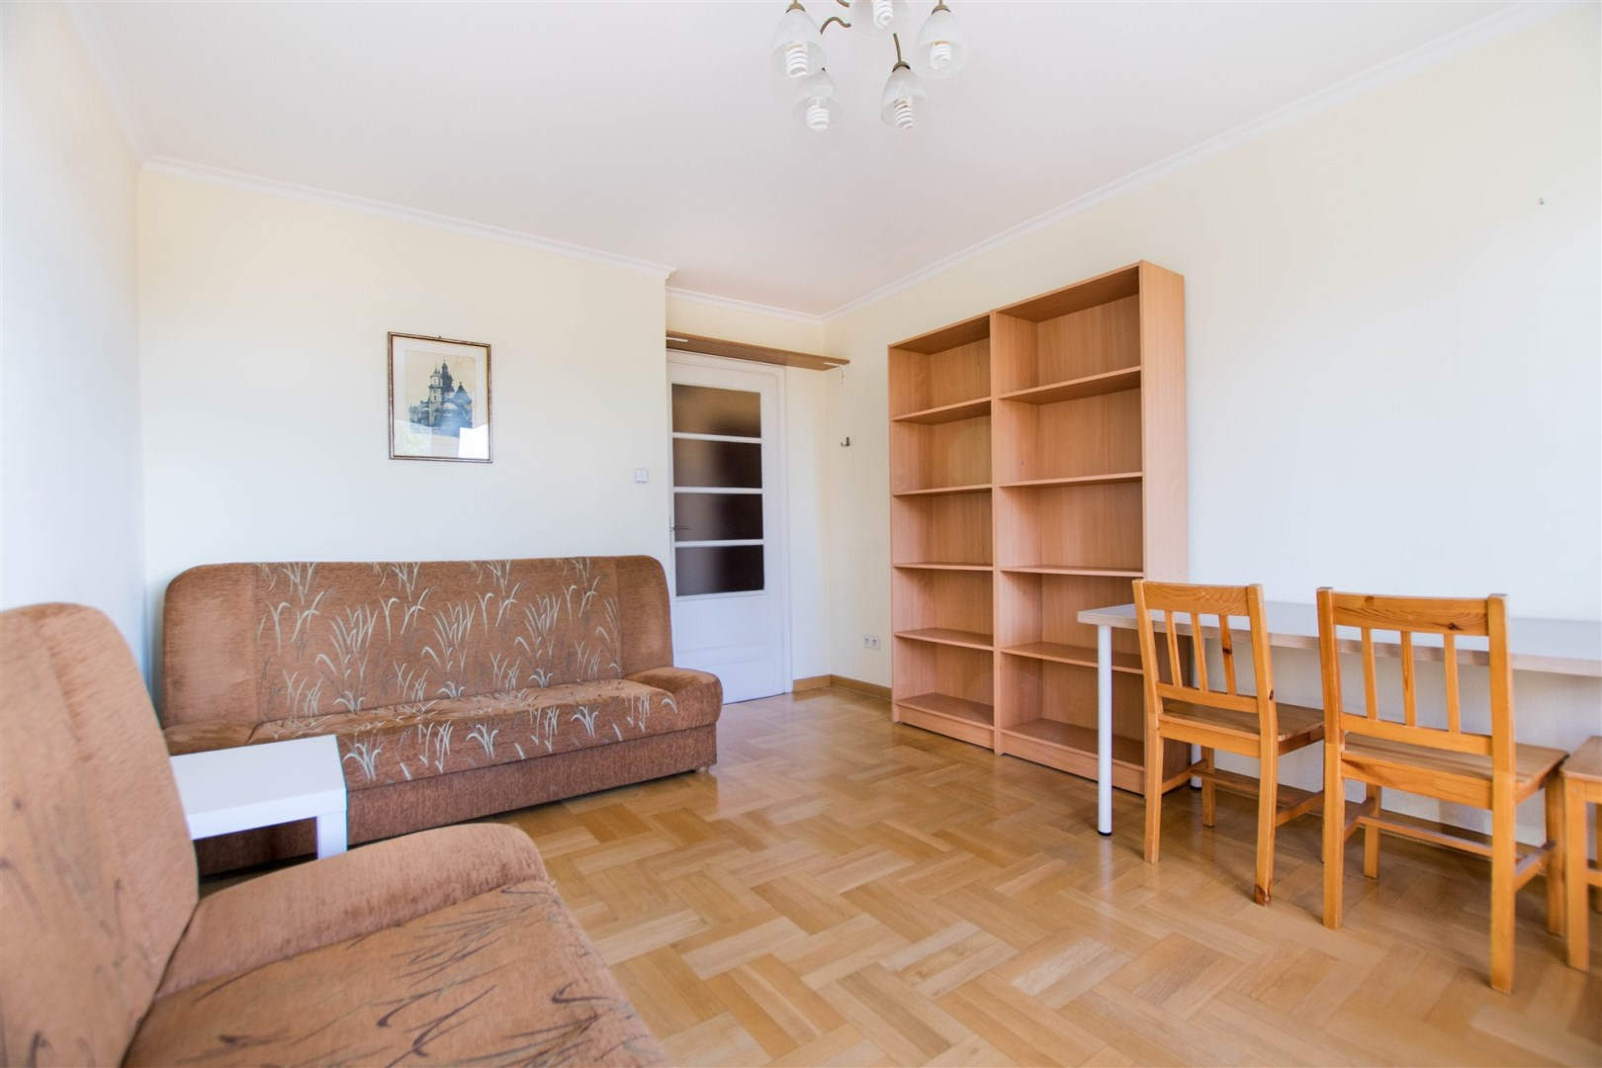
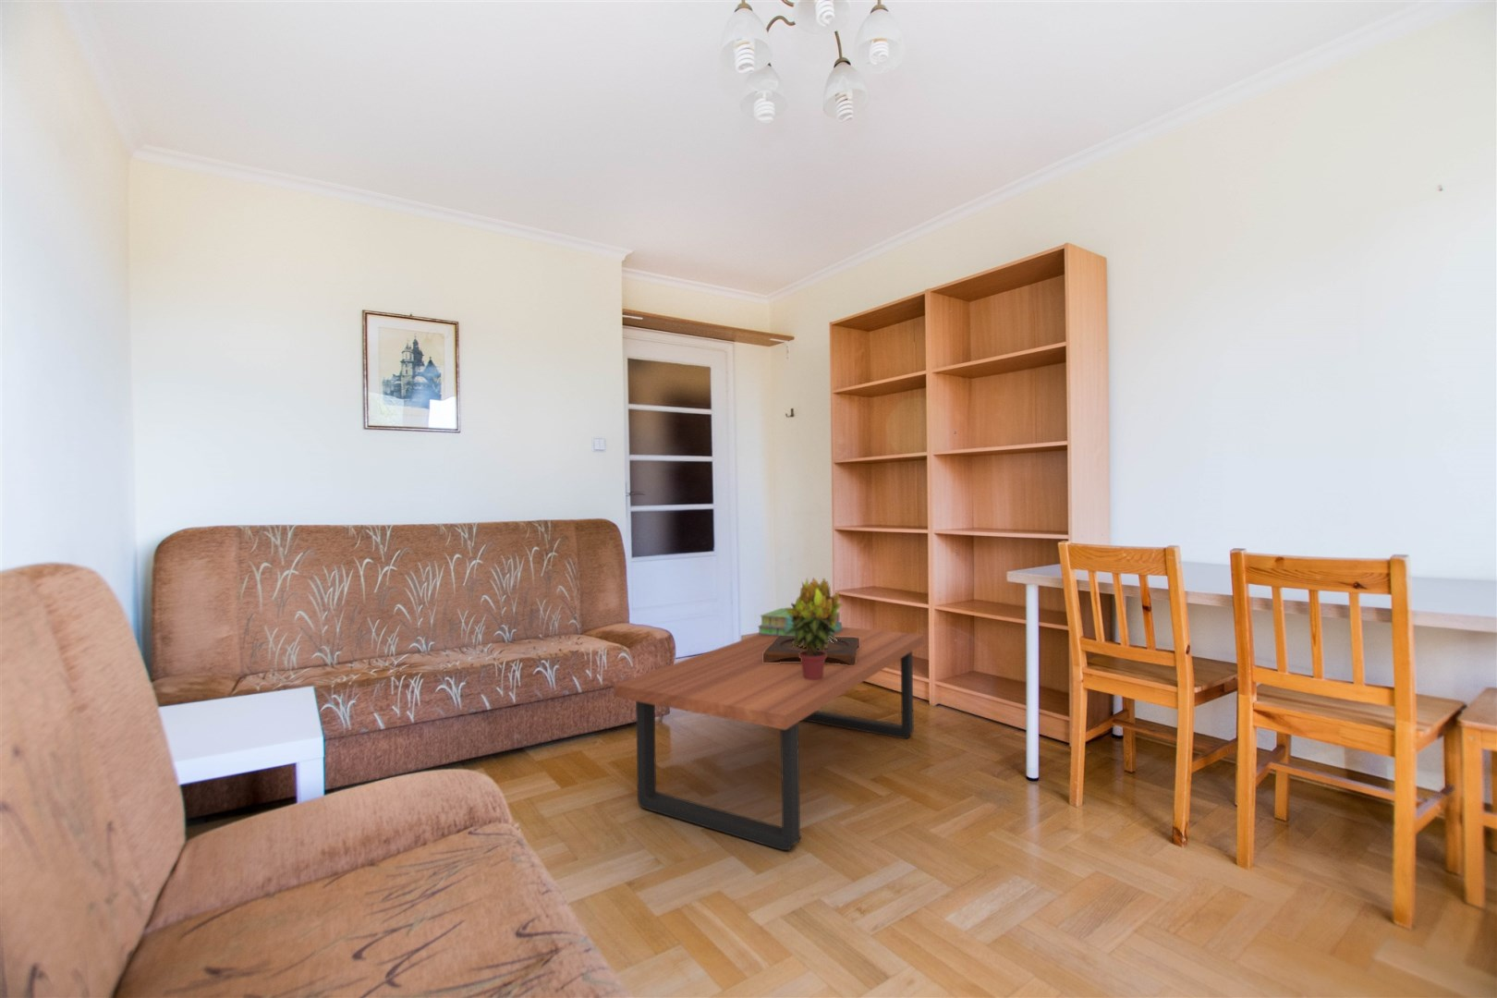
+ potted plant [784,577,843,681]
+ stack of books [756,607,843,636]
+ coffee table [613,626,924,851]
+ wooden tray [763,635,860,665]
